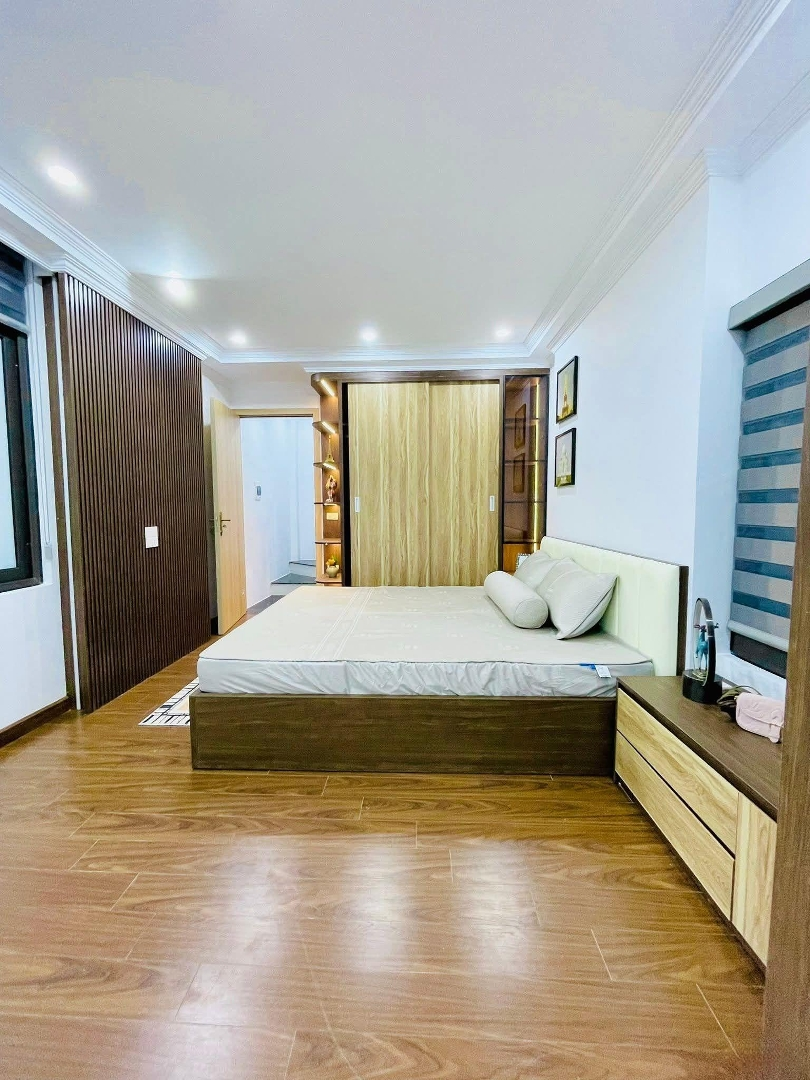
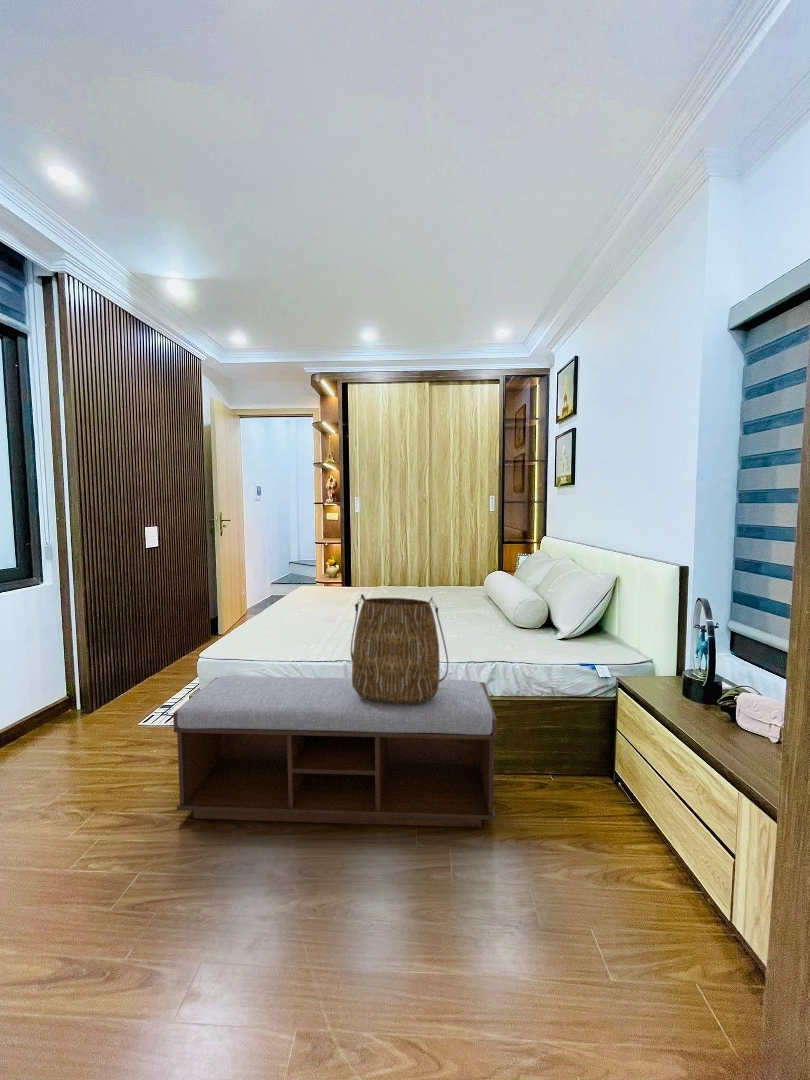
+ bench [172,675,498,828]
+ tote bag [350,593,449,704]
